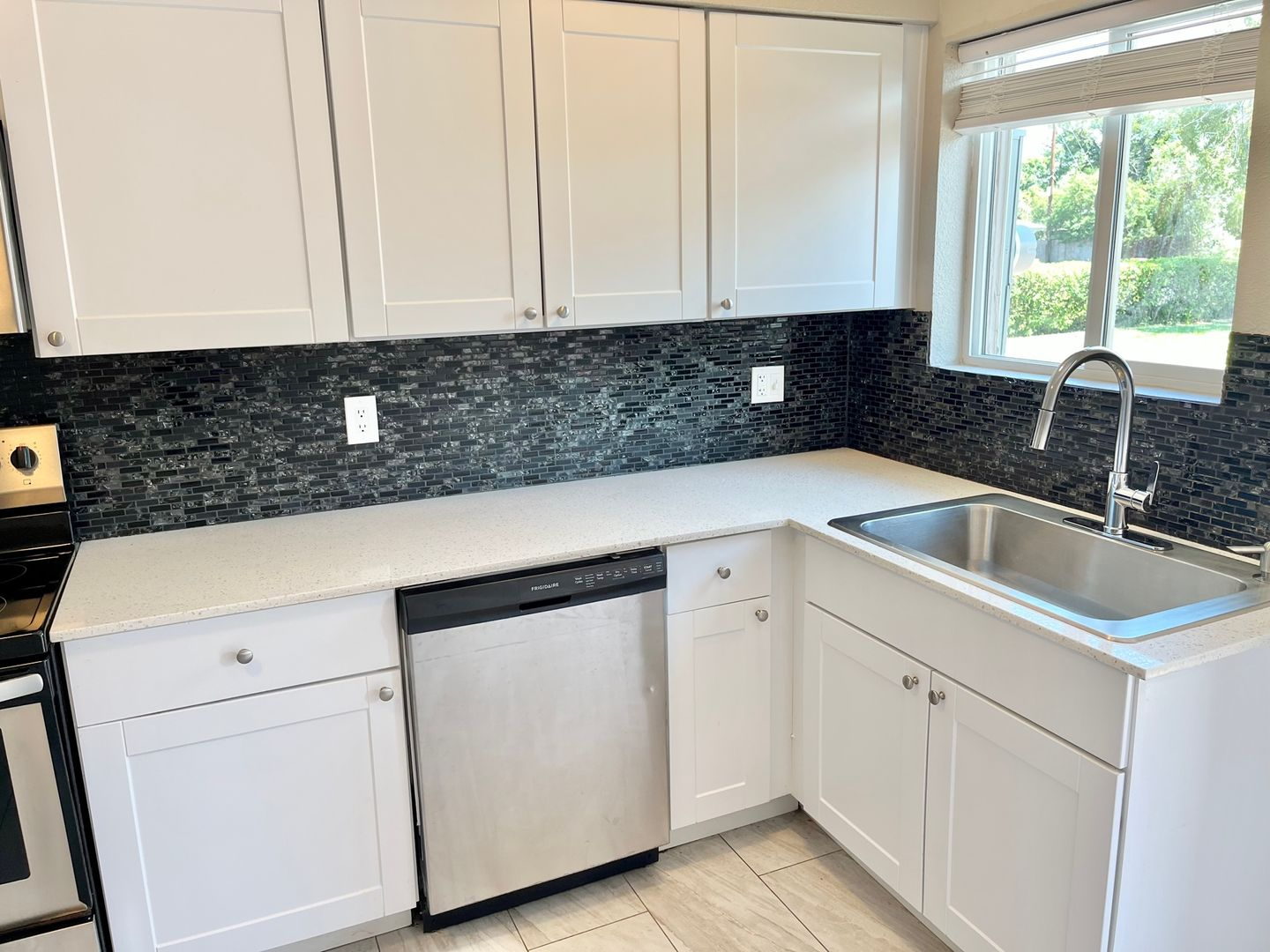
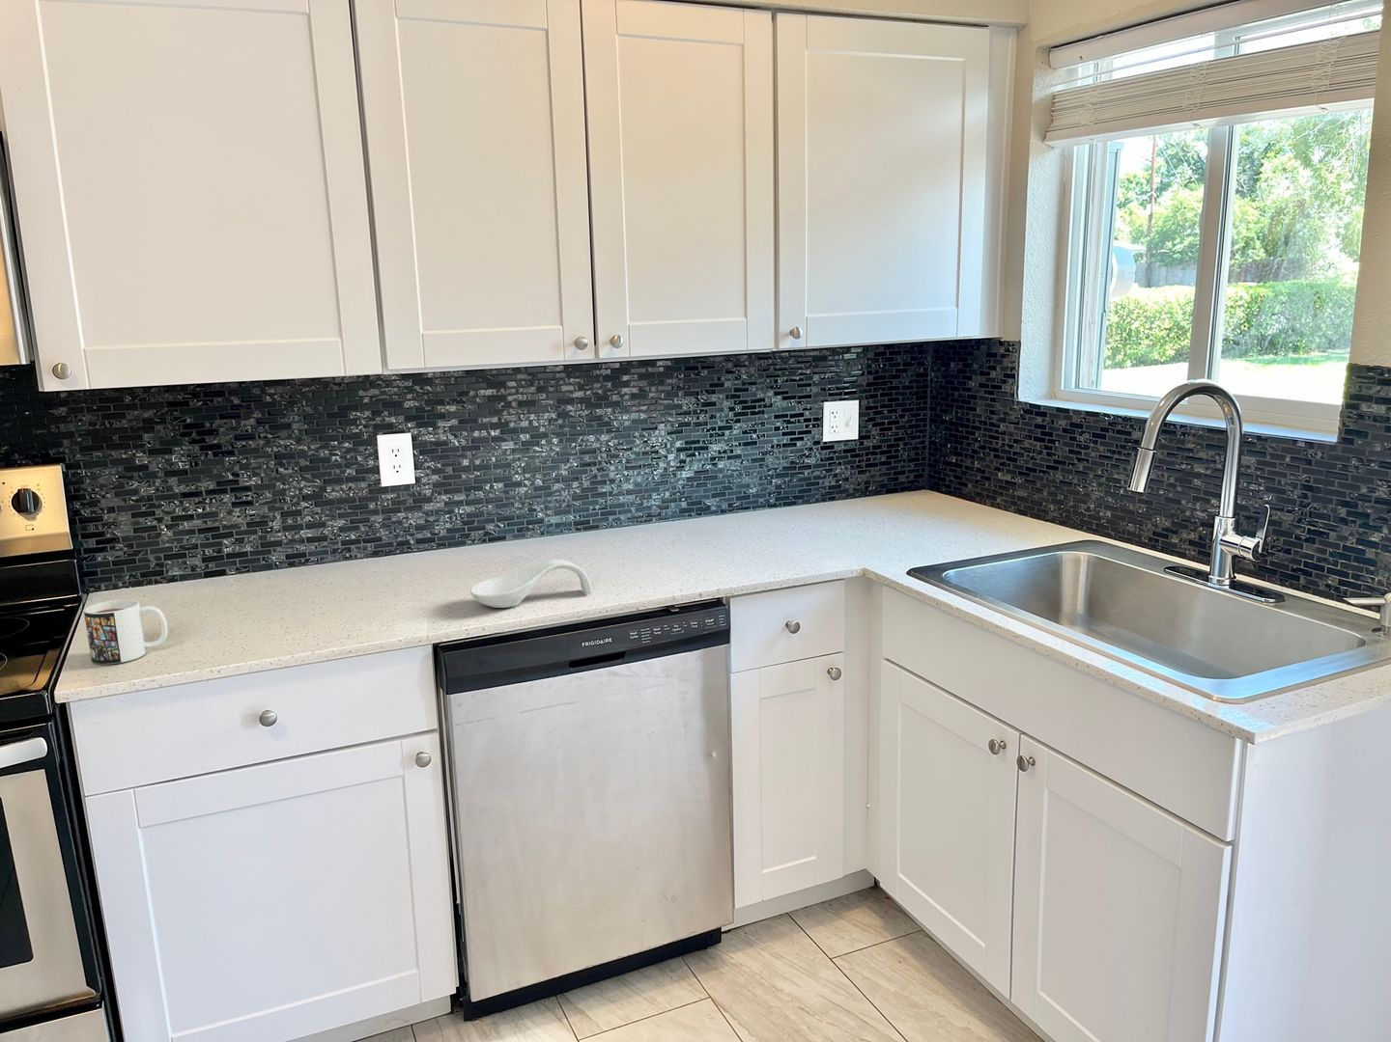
+ spoon rest [470,558,594,609]
+ mug [83,599,168,664]
